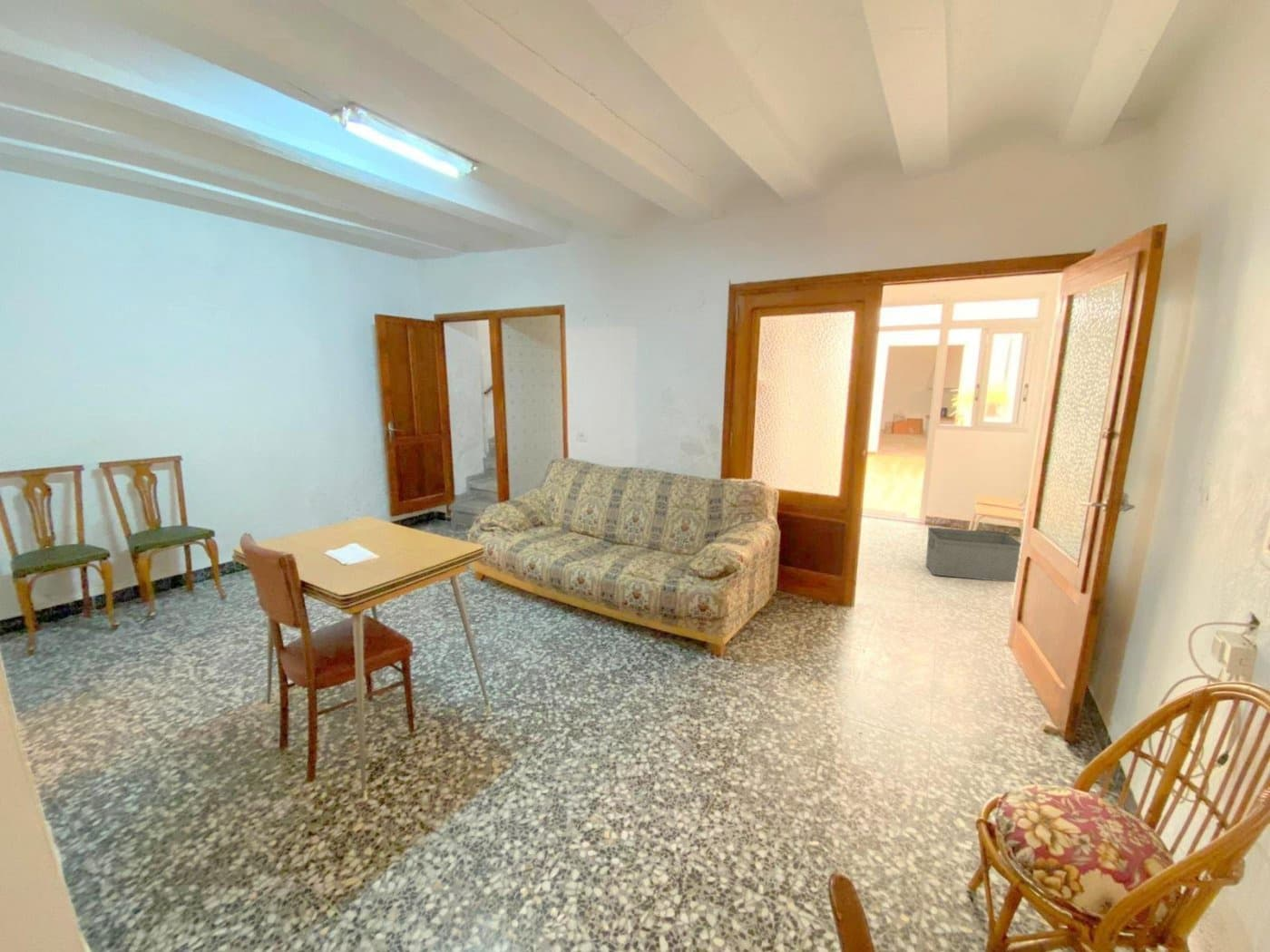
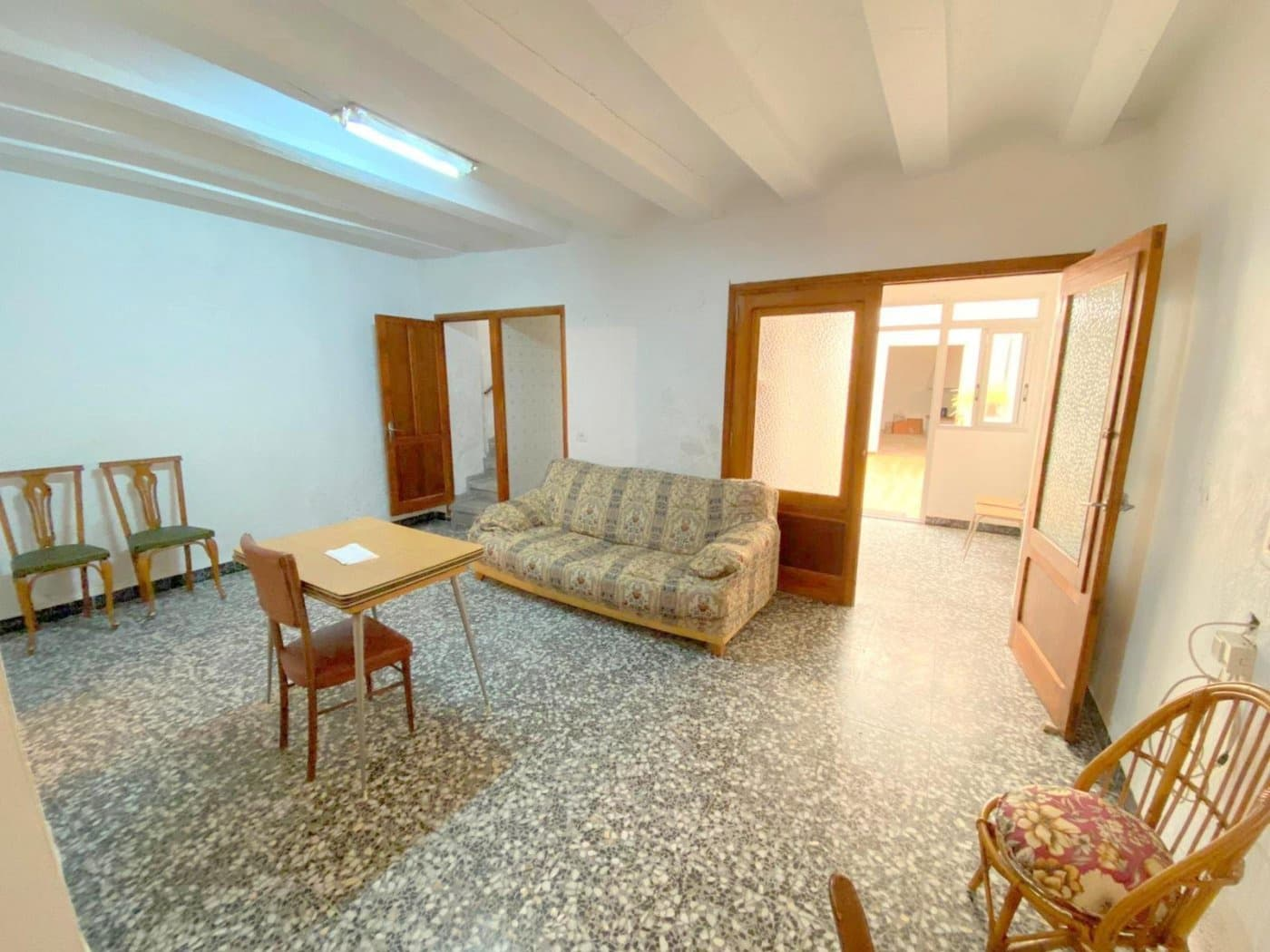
- storage bin [925,527,1021,583]
